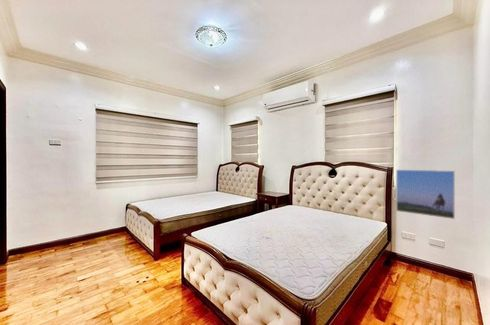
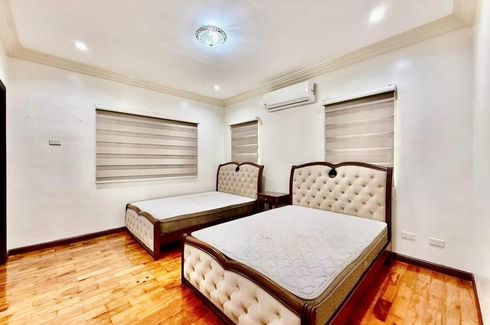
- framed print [395,169,456,220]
